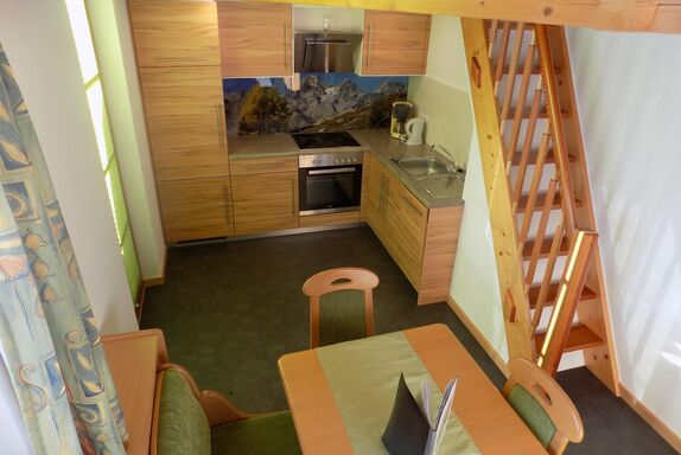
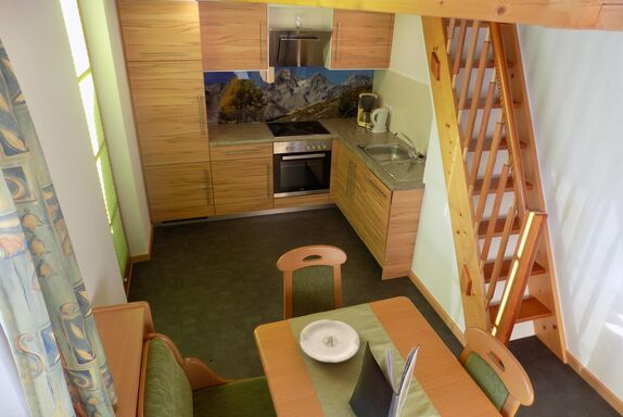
+ plate [298,318,361,364]
